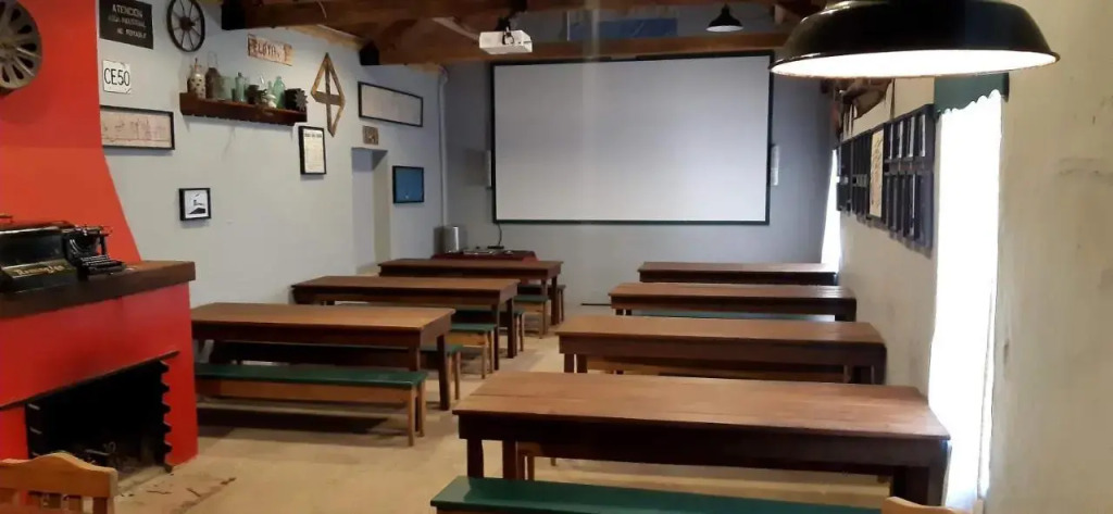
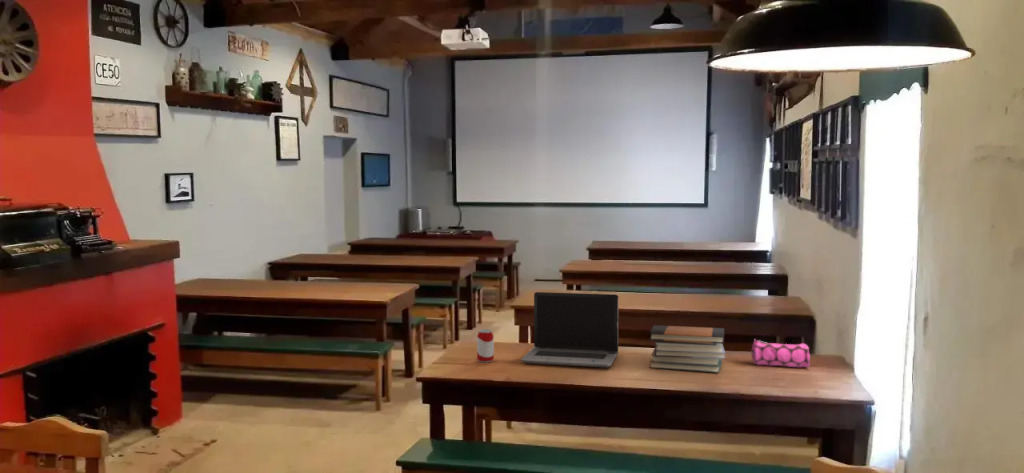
+ laptop computer [520,291,619,368]
+ book stack [648,324,726,374]
+ beverage can [476,328,495,363]
+ pencil case [751,338,811,368]
